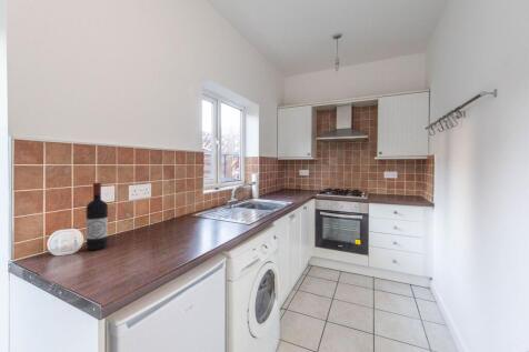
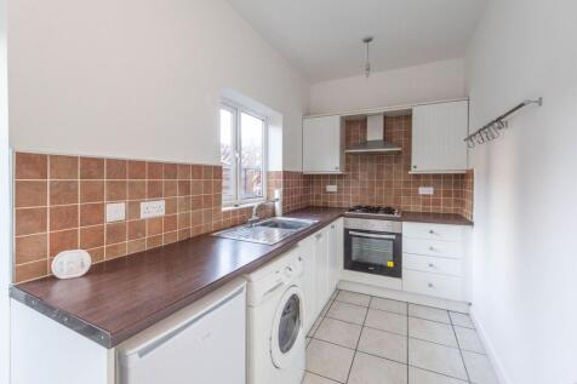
- wine bottle [86,182,109,251]
